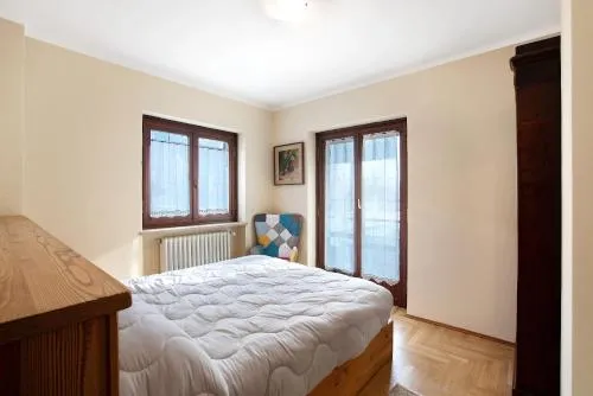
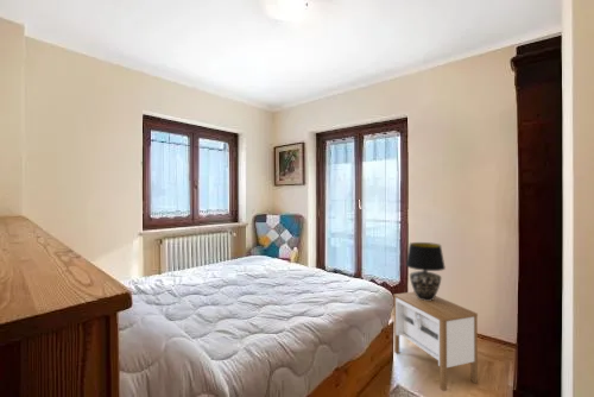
+ nightstand [392,291,479,392]
+ table lamp [405,241,447,301]
